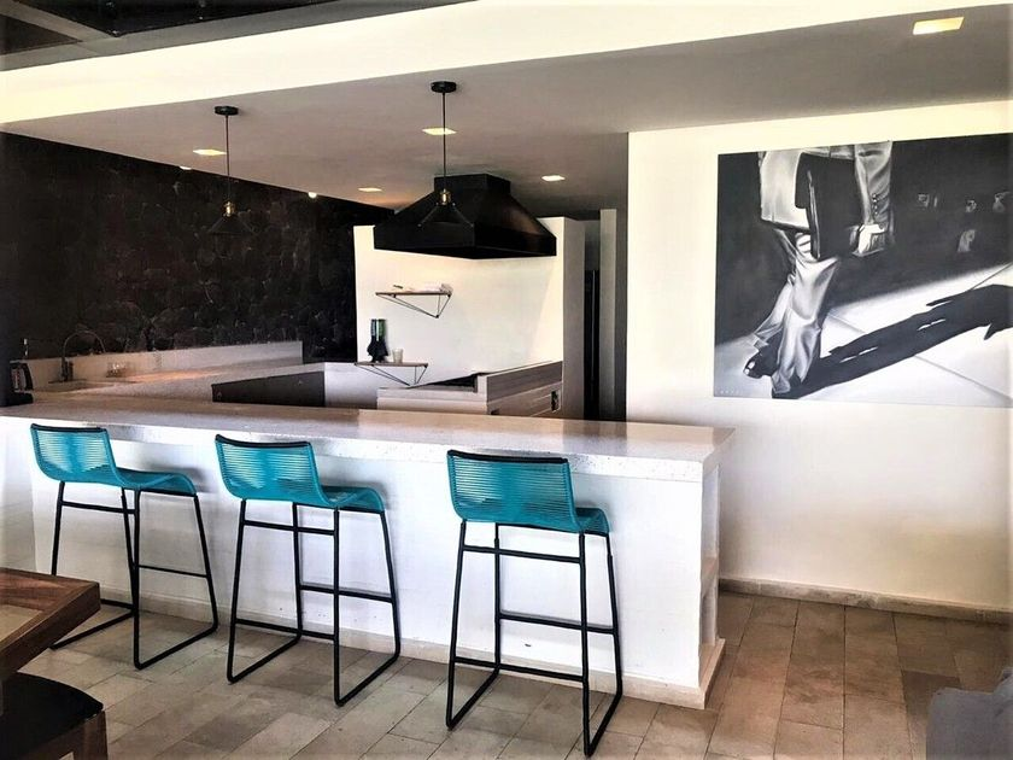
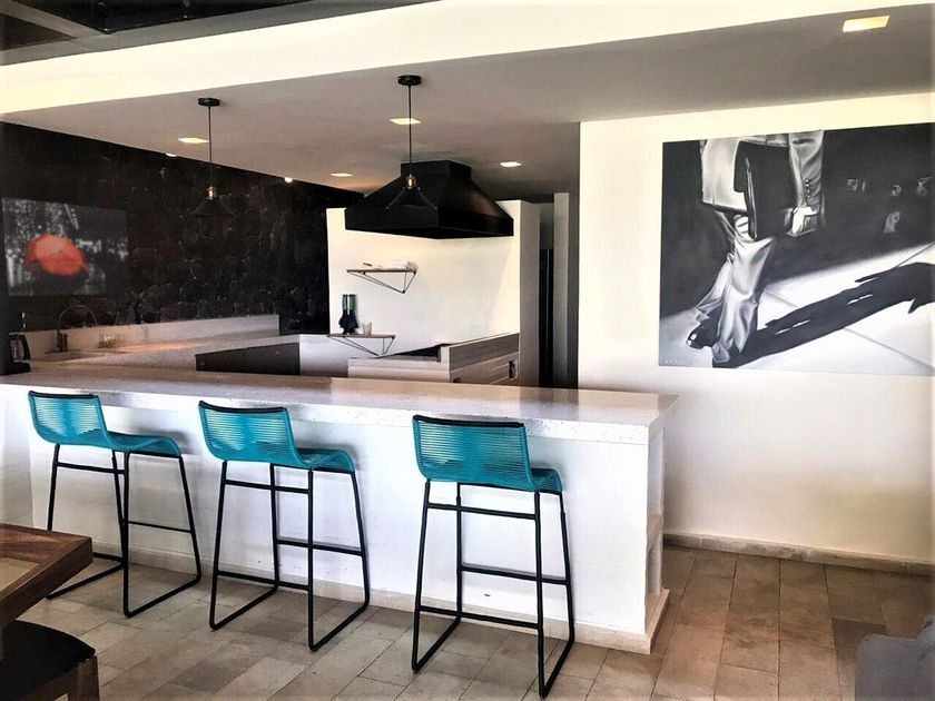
+ wall art [1,197,131,297]
